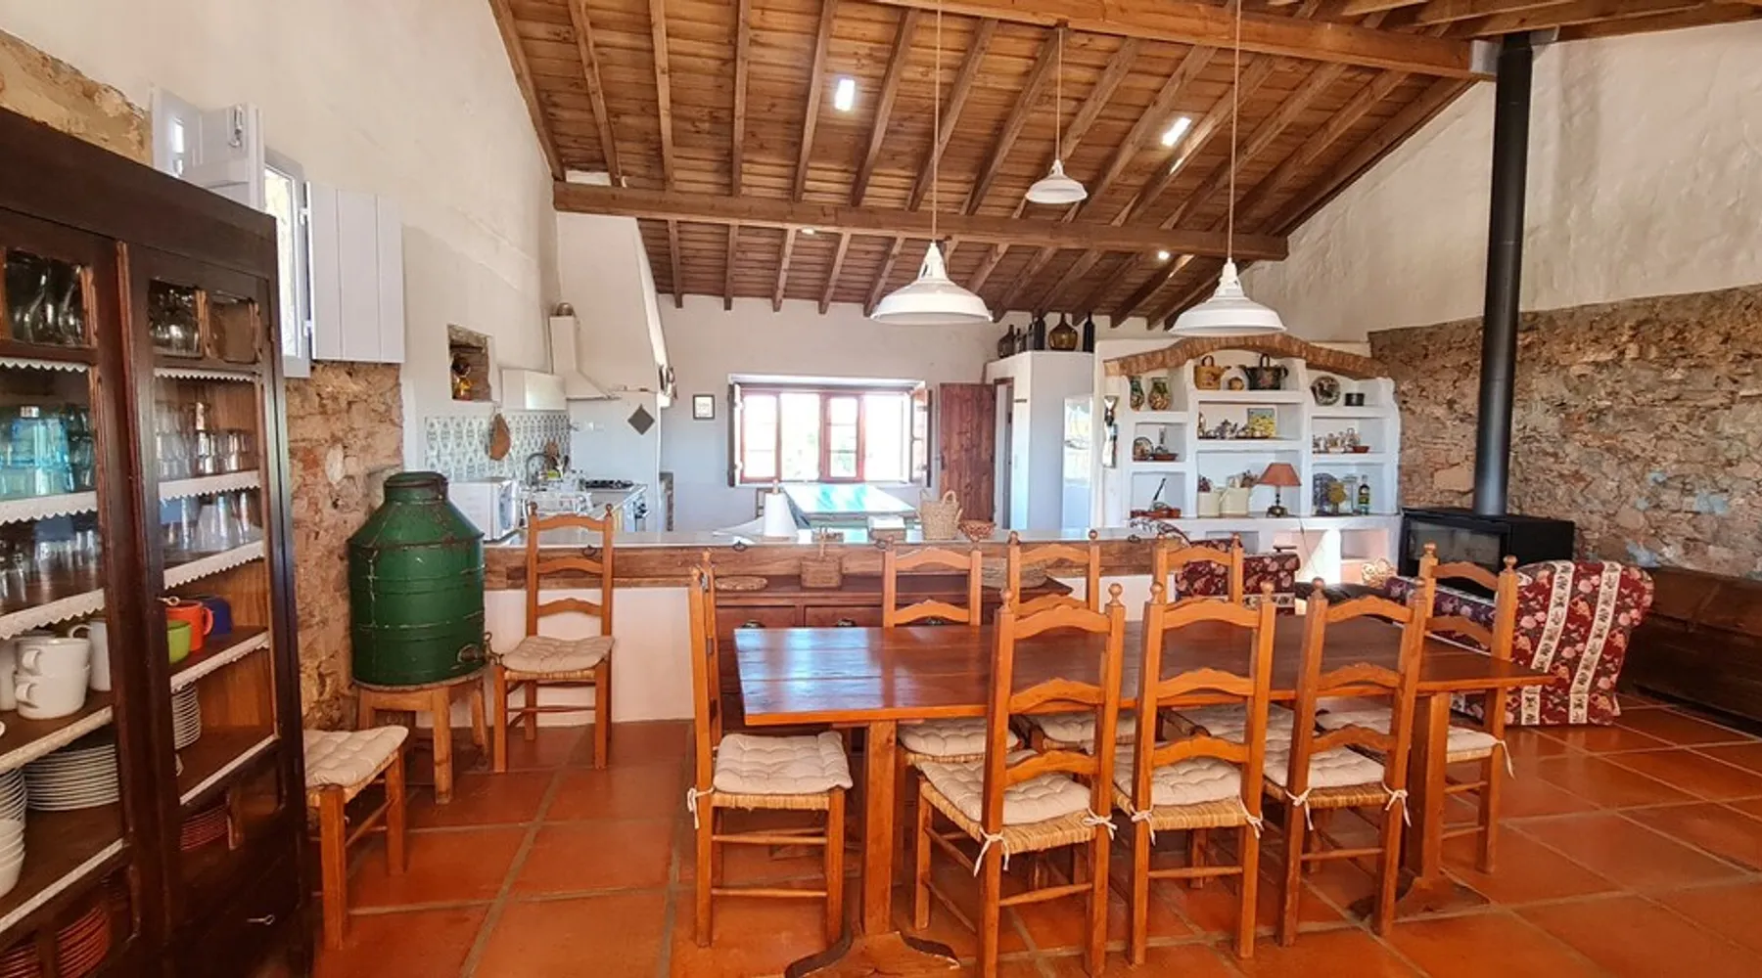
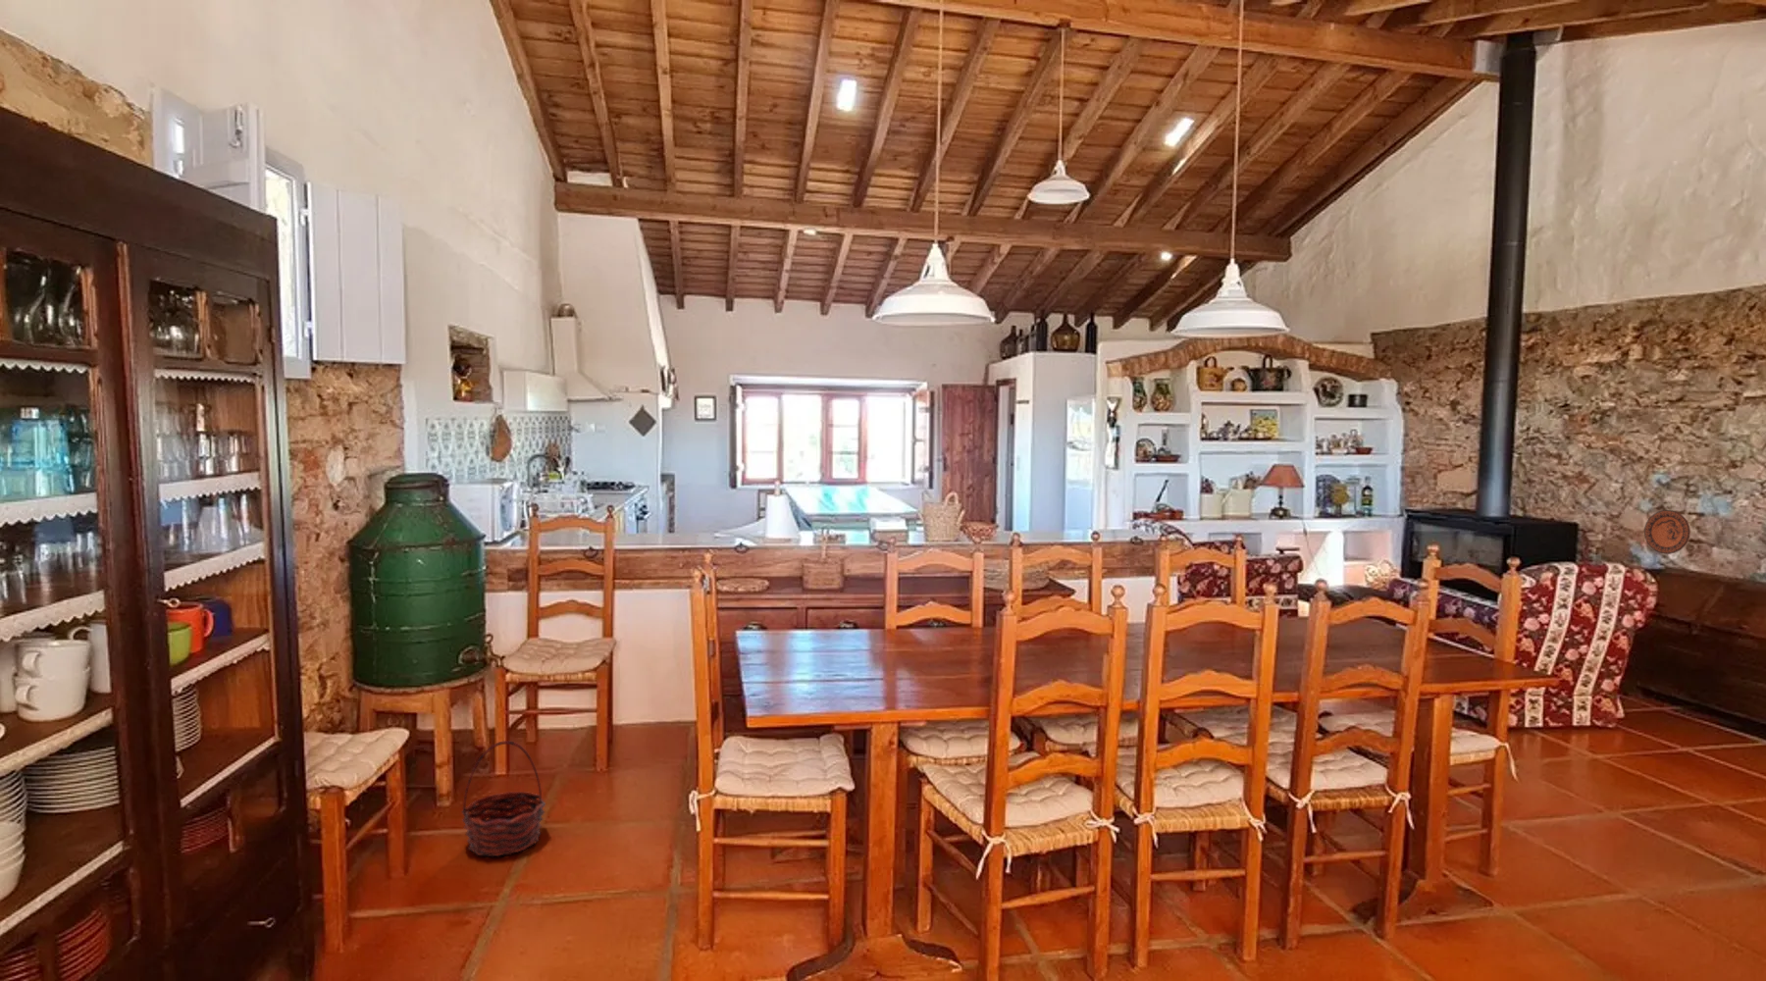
+ decorative plate [1643,509,1691,556]
+ basket [461,739,546,858]
